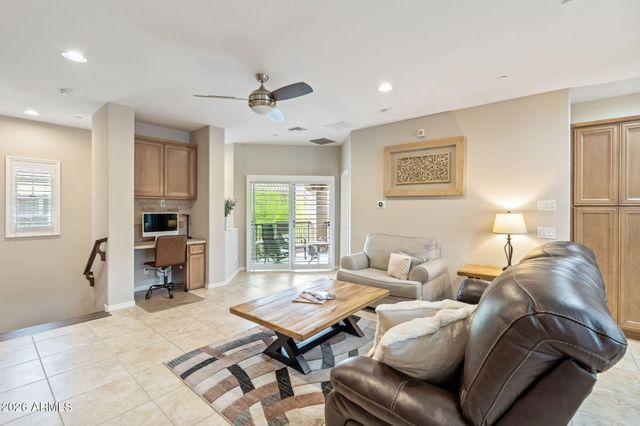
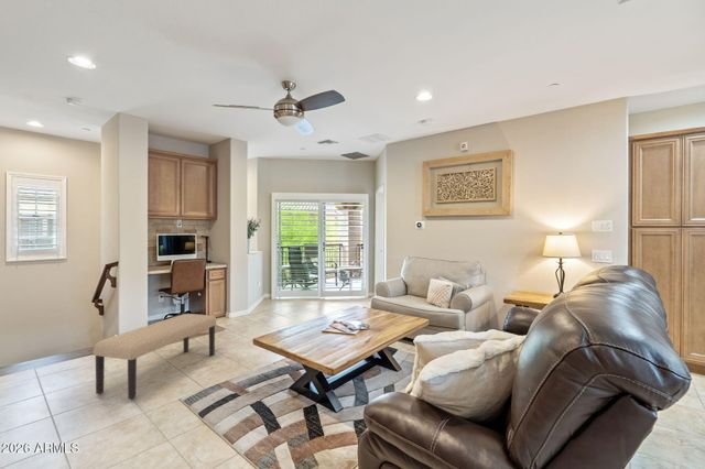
+ bench [93,313,217,401]
